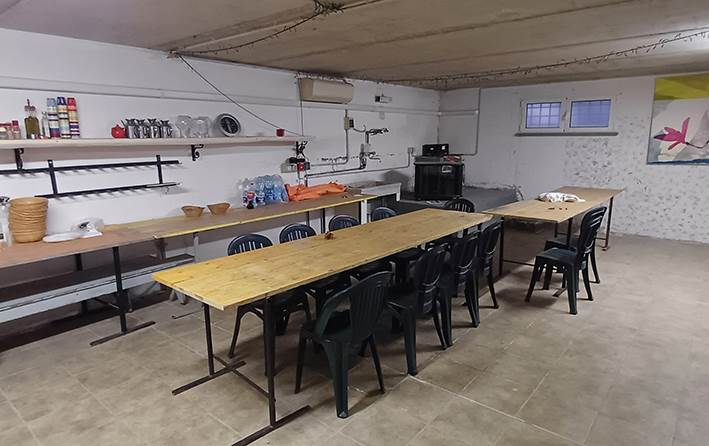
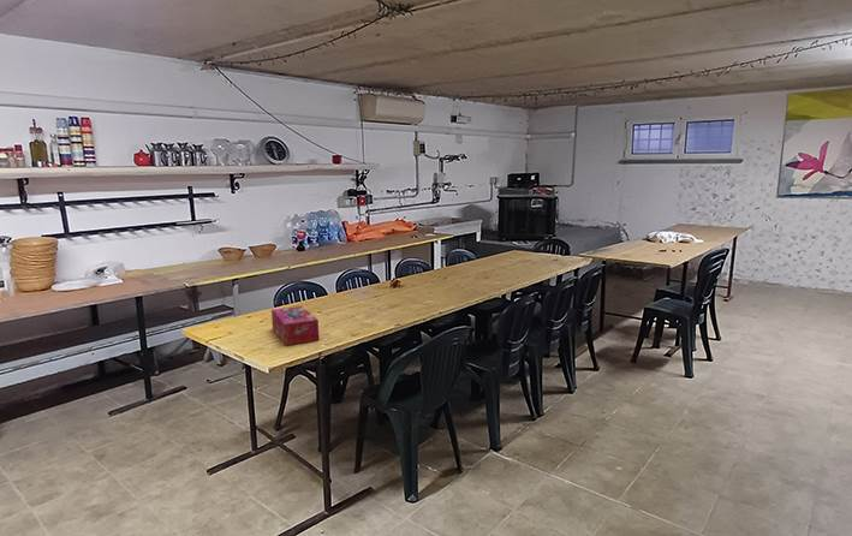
+ tissue box [270,305,320,346]
